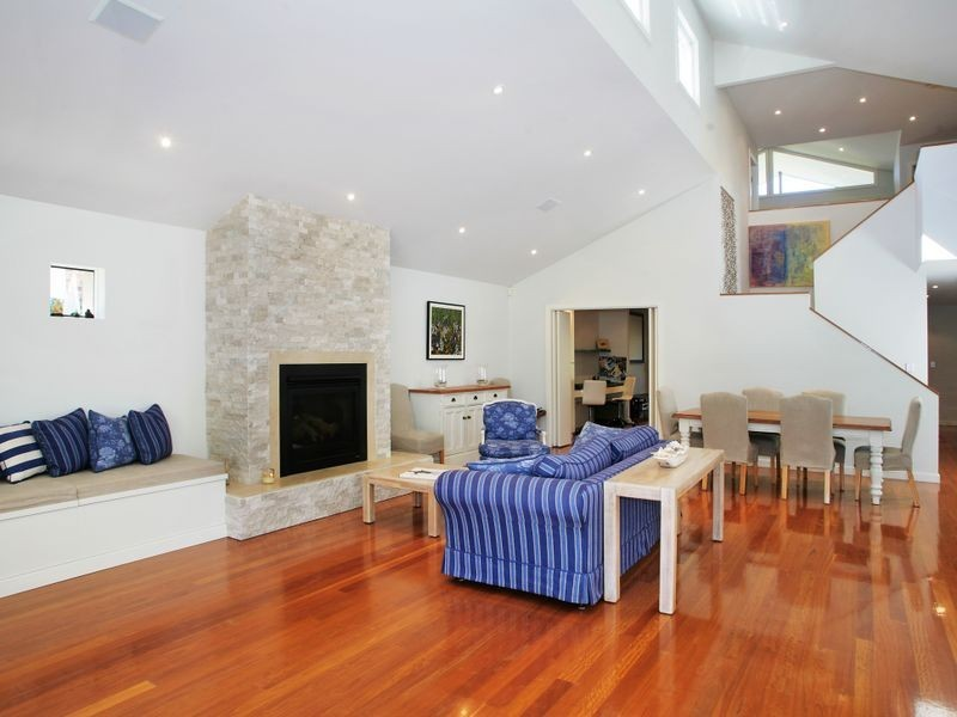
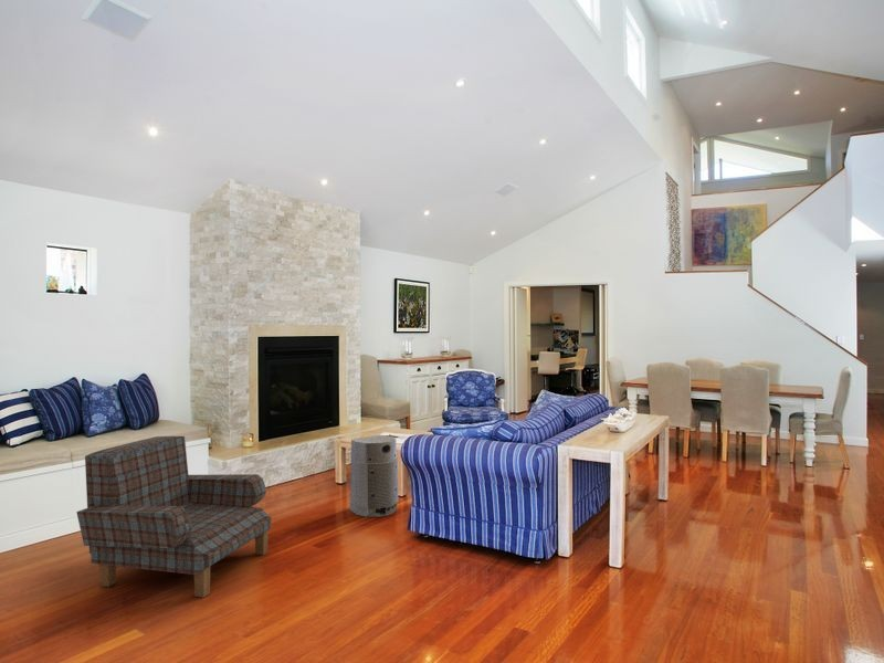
+ armchair [75,435,272,599]
+ air purifier [348,434,399,518]
